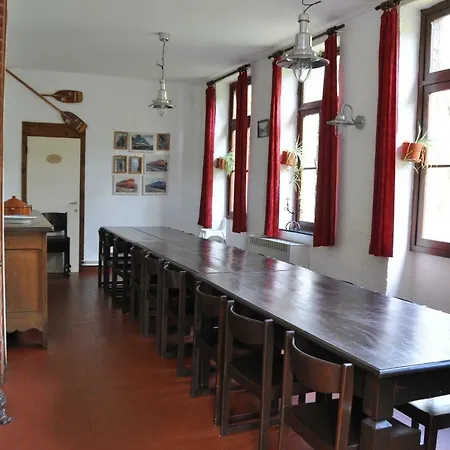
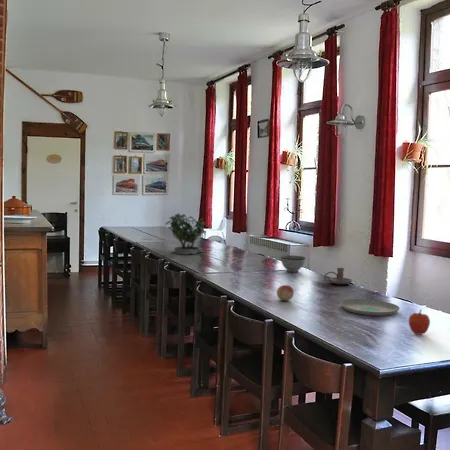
+ candle holder [323,267,353,285]
+ bowl [280,254,306,273]
+ plate [340,298,401,317]
+ apple [408,309,431,336]
+ fruit [276,284,295,302]
+ potted plant [164,210,206,255]
